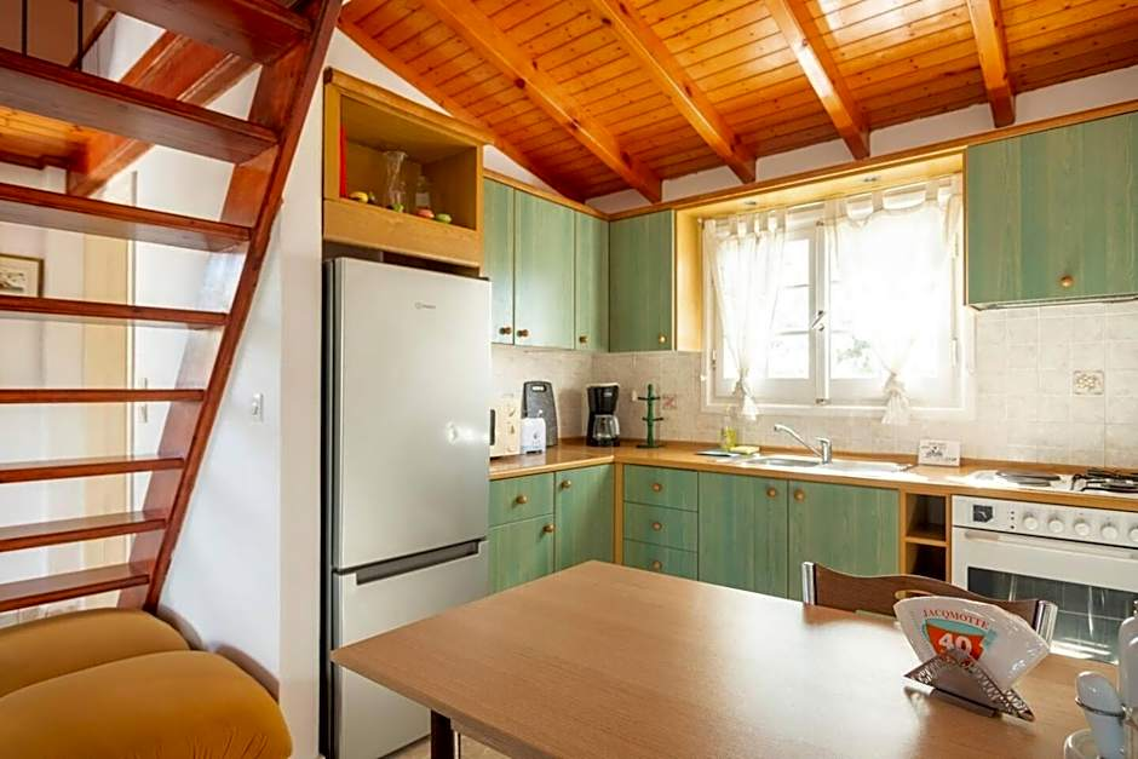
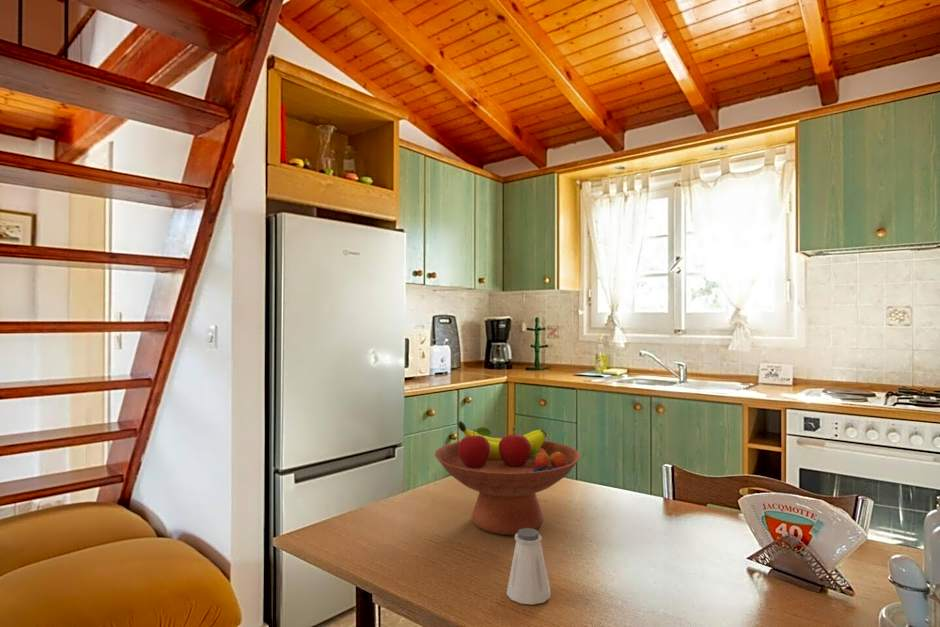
+ fruit bowl [434,420,582,536]
+ saltshaker [505,528,551,606]
